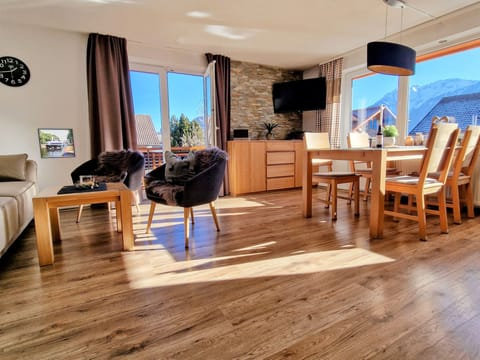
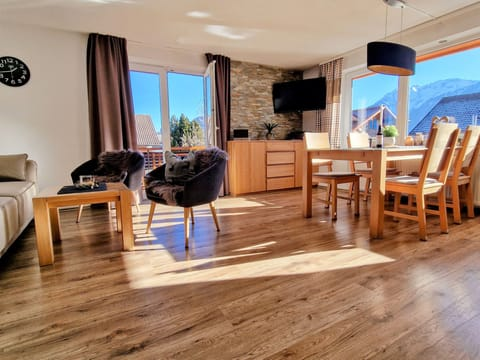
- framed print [37,127,77,160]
